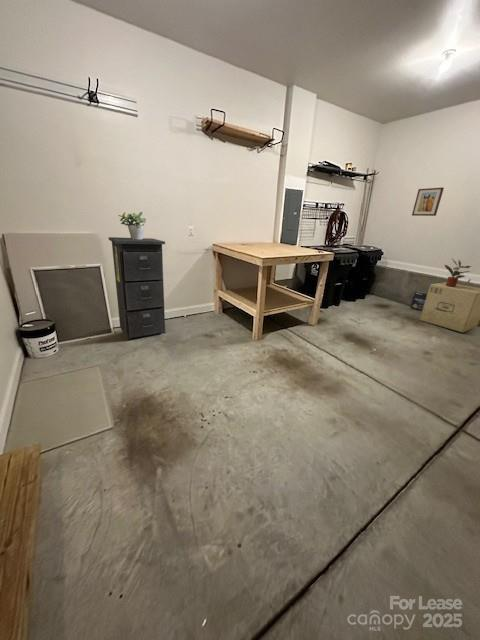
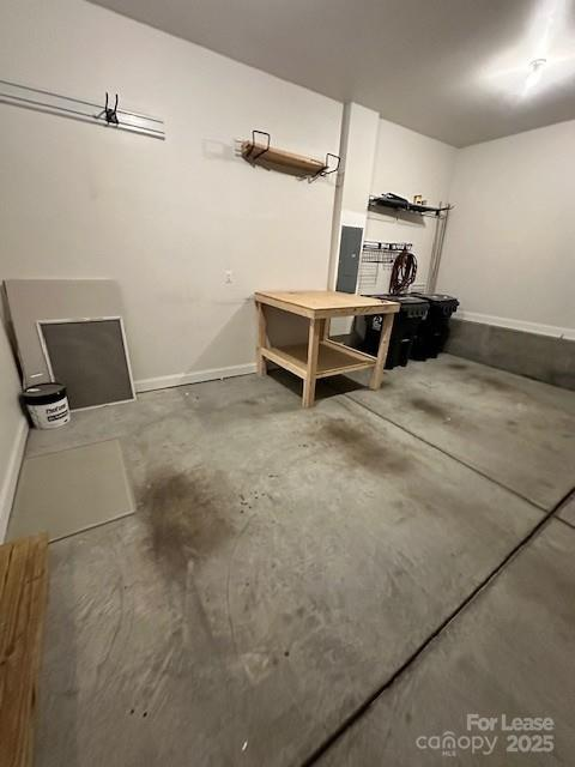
- cardboard box [419,281,480,333]
- potted plant [117,211,147,239]
- box [409,291,428,312]
- potted plant [444,257,473,287]
- filing cabinet [108,236,166,340]
- wall art [411,186,445,217]
